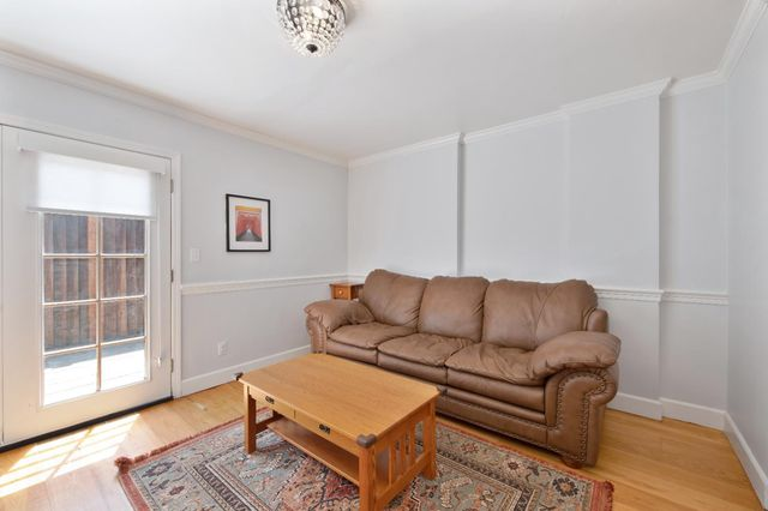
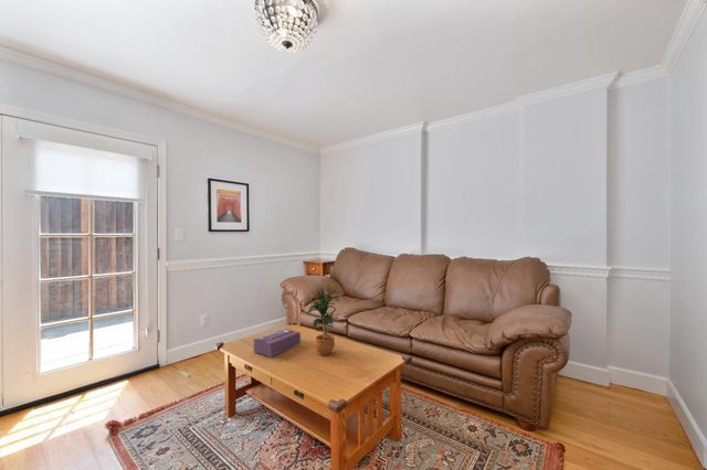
+ tissue box [253,327,302,359]
+ potted plant [306,289,341,356]
